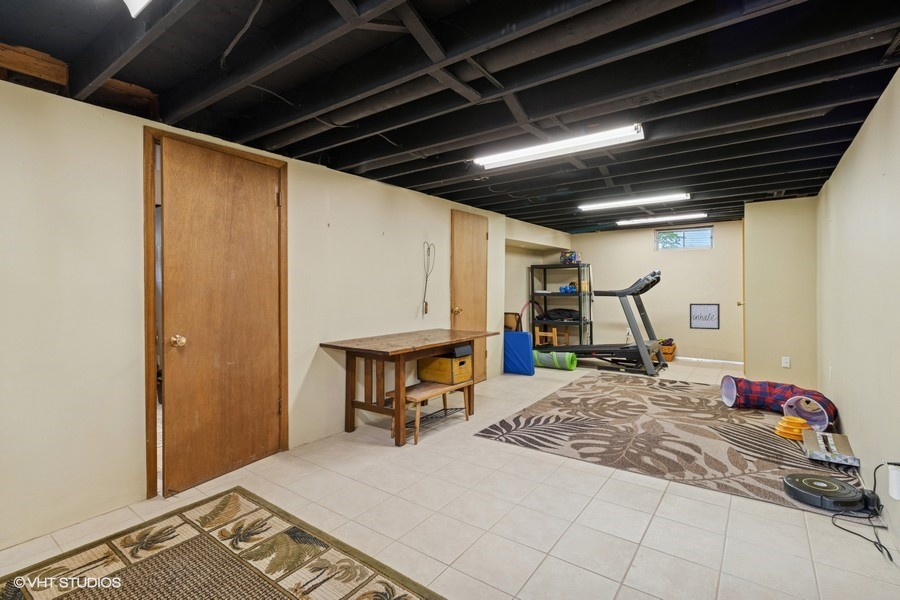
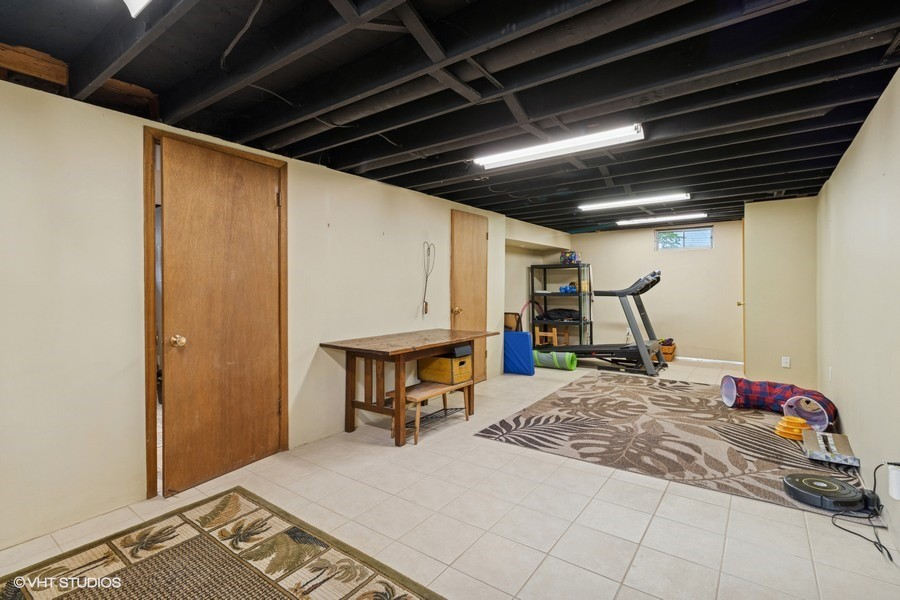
- wall art [689,303,721,330]
